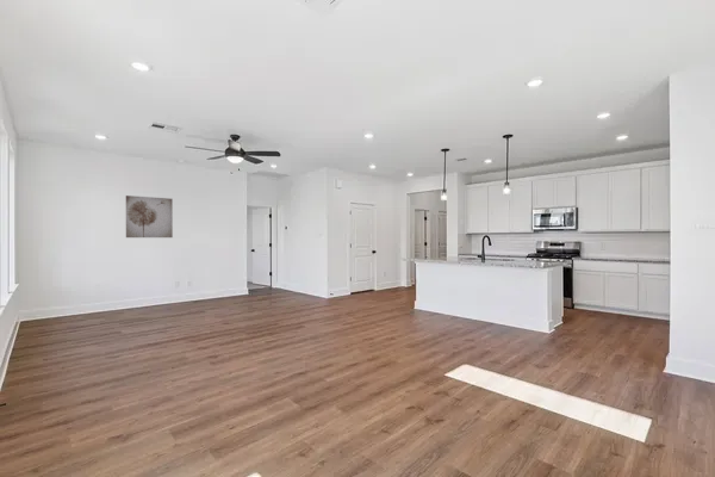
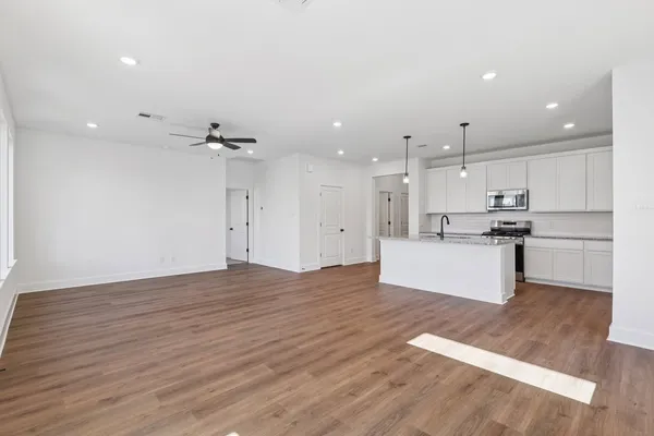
- wall art [125,194,174,238]
